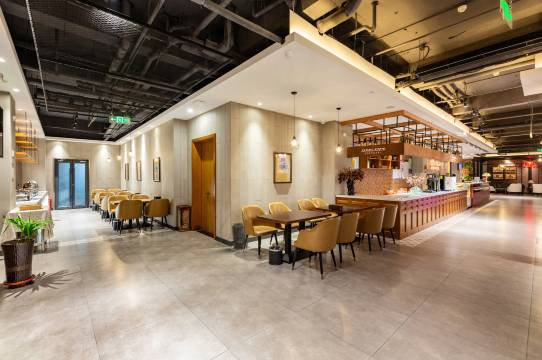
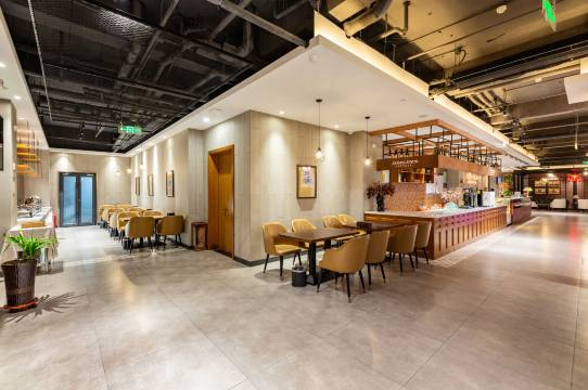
- trash can [229,222,253,252]
